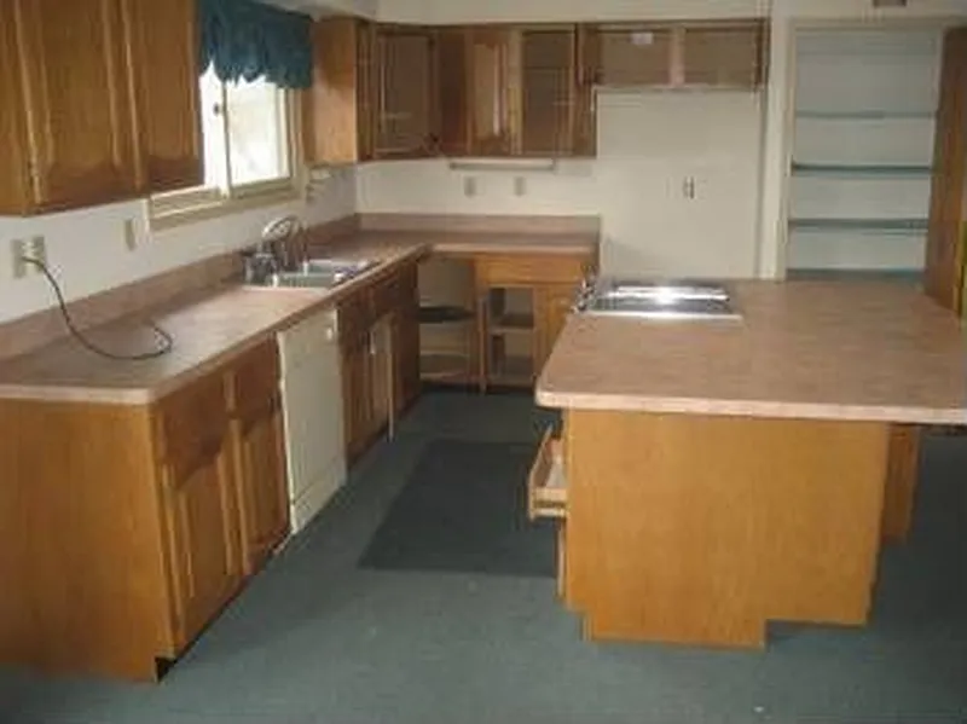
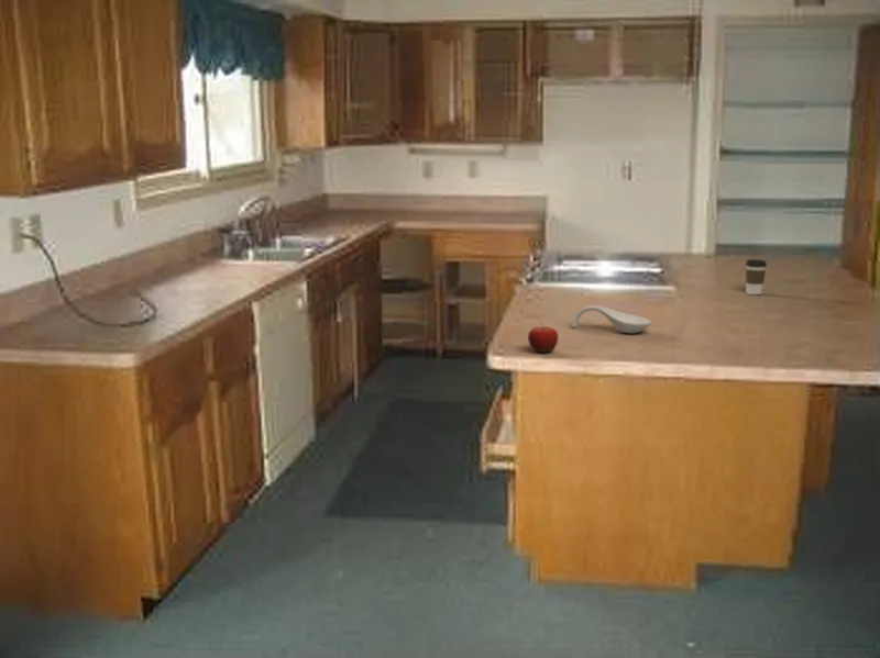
+ spoon rest [571,304,652,334]
+ coffee cup [745,258,768,295]
+ fruit [527,323,559,354]
